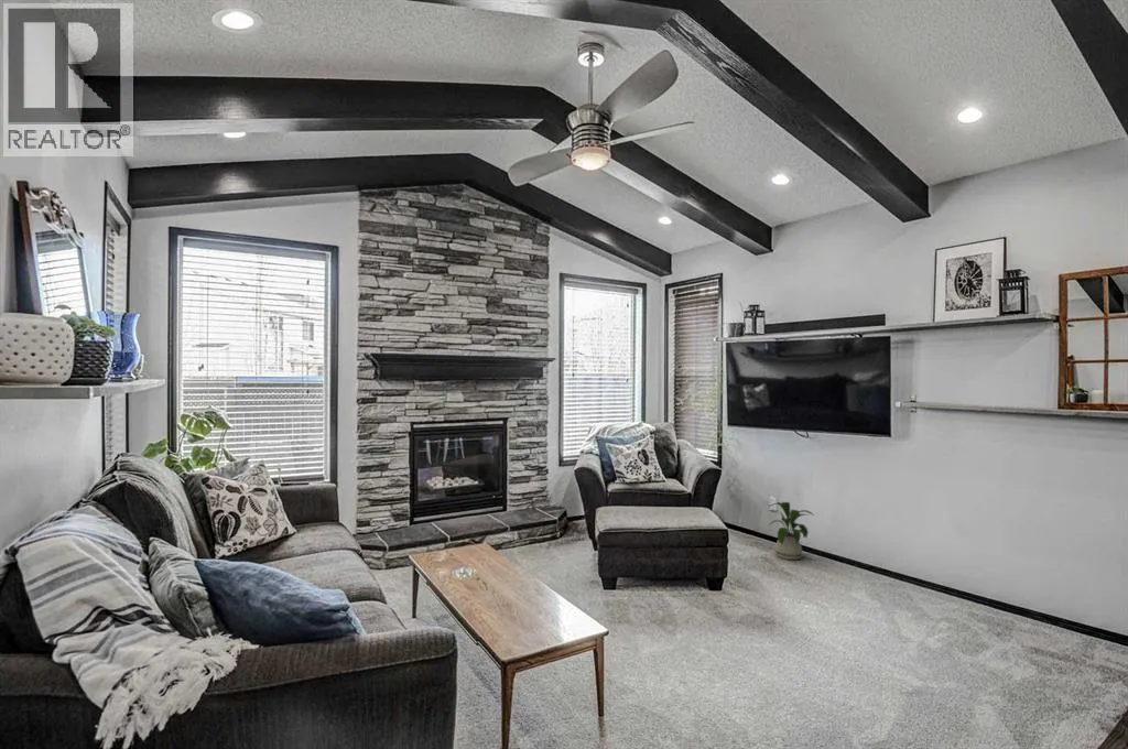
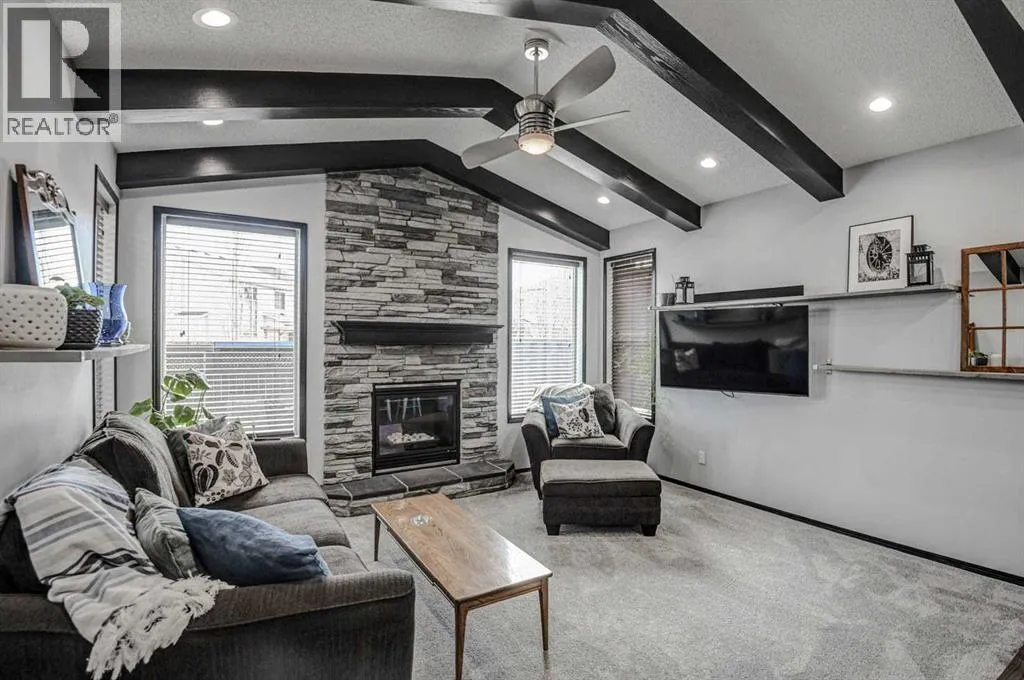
- house plant [768,501,815,561]
